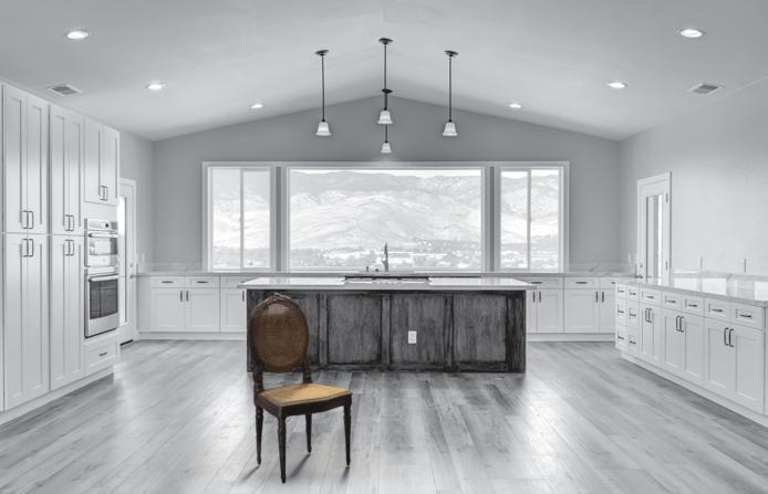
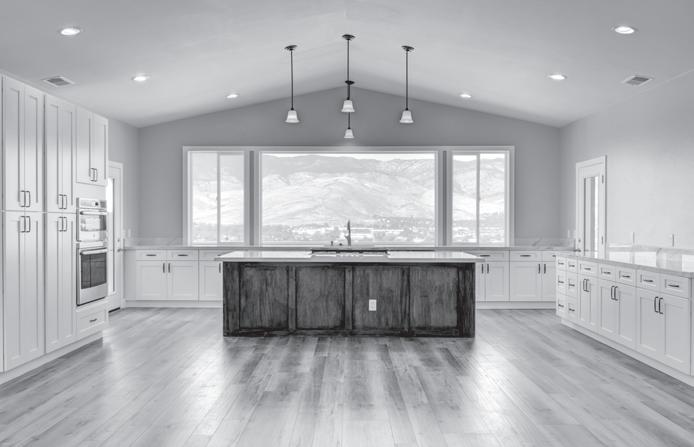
- dining chair [247,292,354,484]
